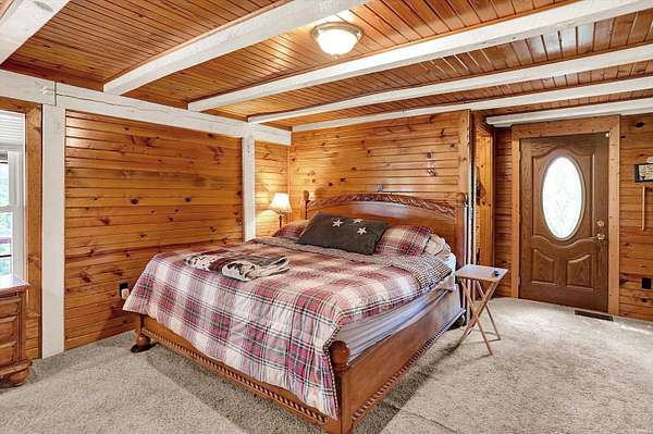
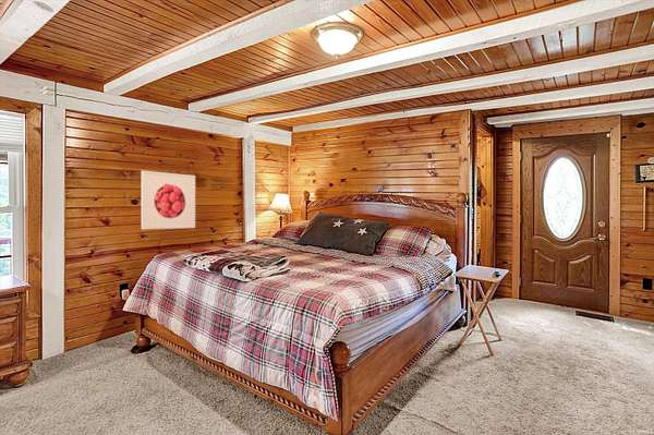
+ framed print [141,170,196,230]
